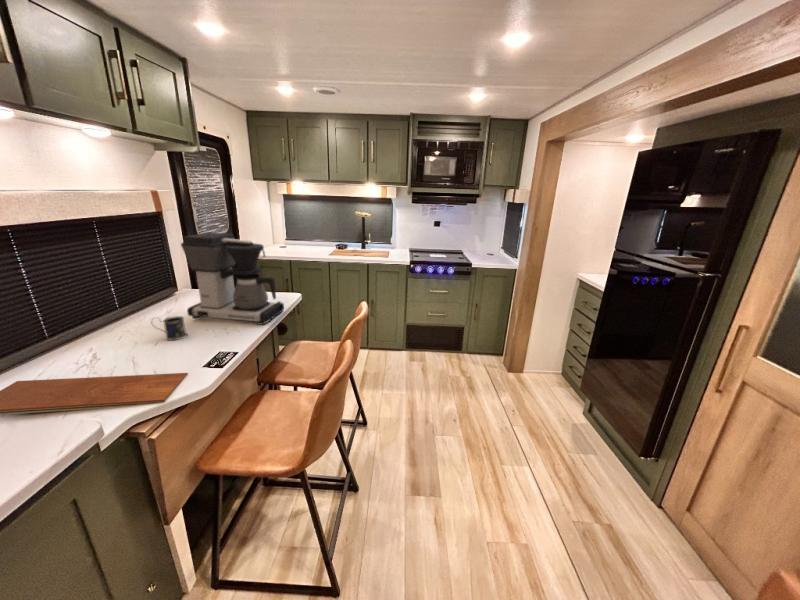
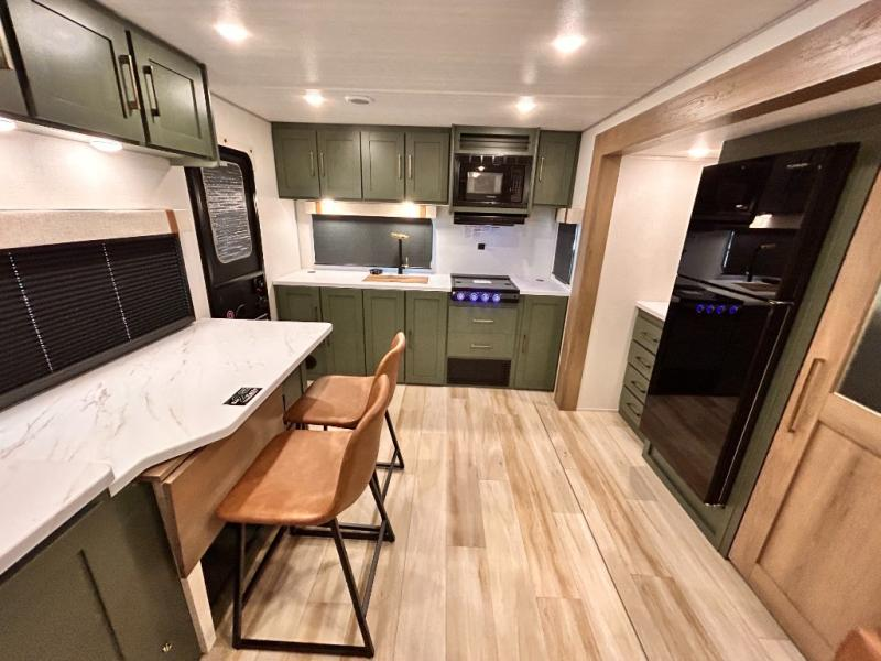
- coffee maker [180,232,285,326]
- chopping board [0,372,189,416]
- mug [150,315,189,341]
